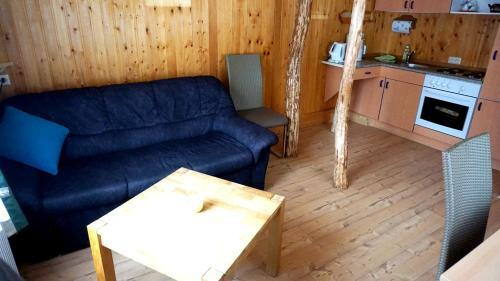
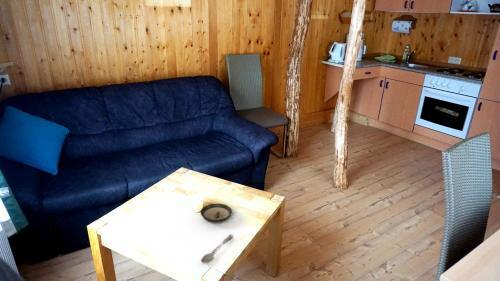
+ saucer [200,203,233,224]
+ soupspoon [200,234,233,264]
